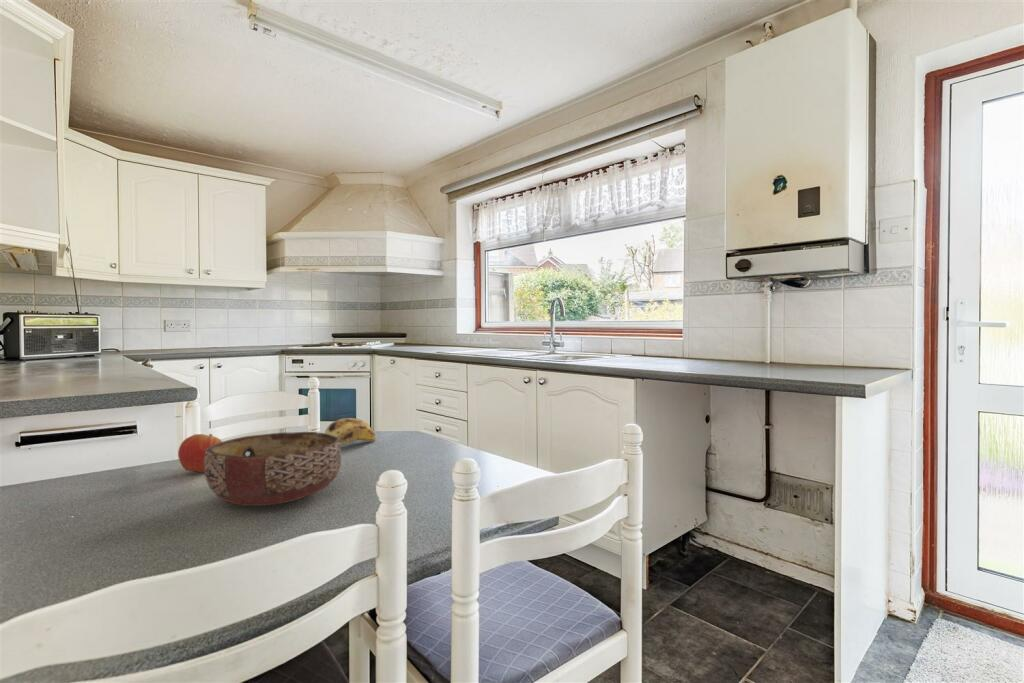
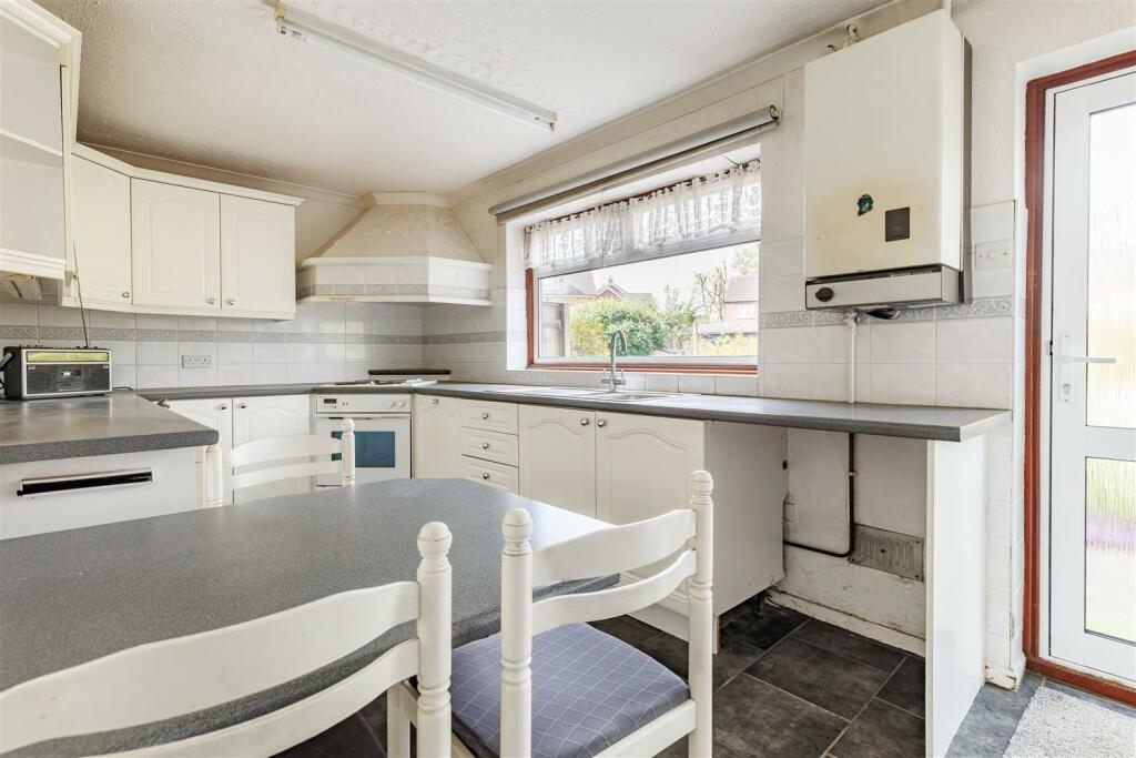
- banana [324,417,377,446]
- bowl [204,431,342,507]
- apple [177,433,223,473]
